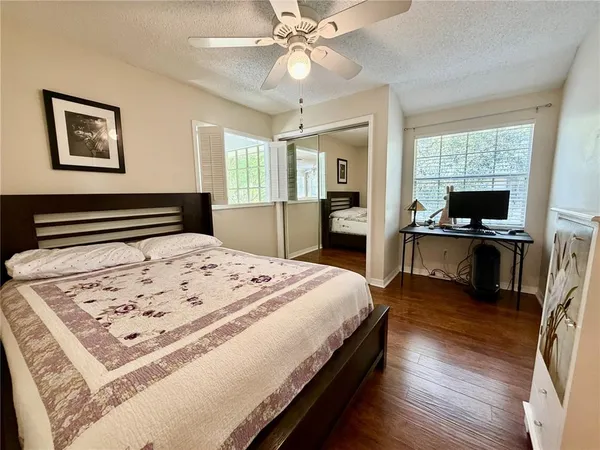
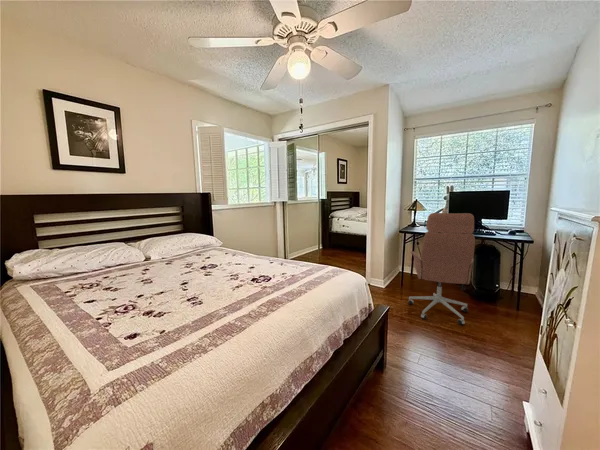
+ office chair [407,212,476,326]
